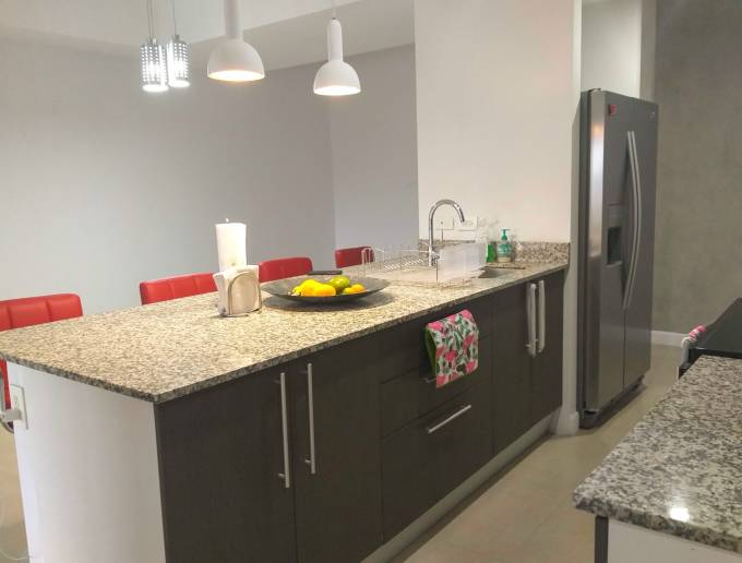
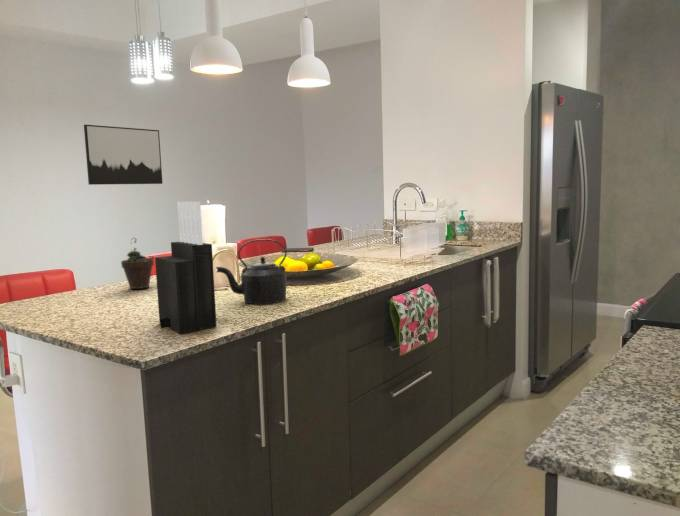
+ wall art [83,124,164,186]
+ kettle [215,238,288,305]
+ knife block [154,201,218,334]
+ succulent plant [120,237,155,290]
